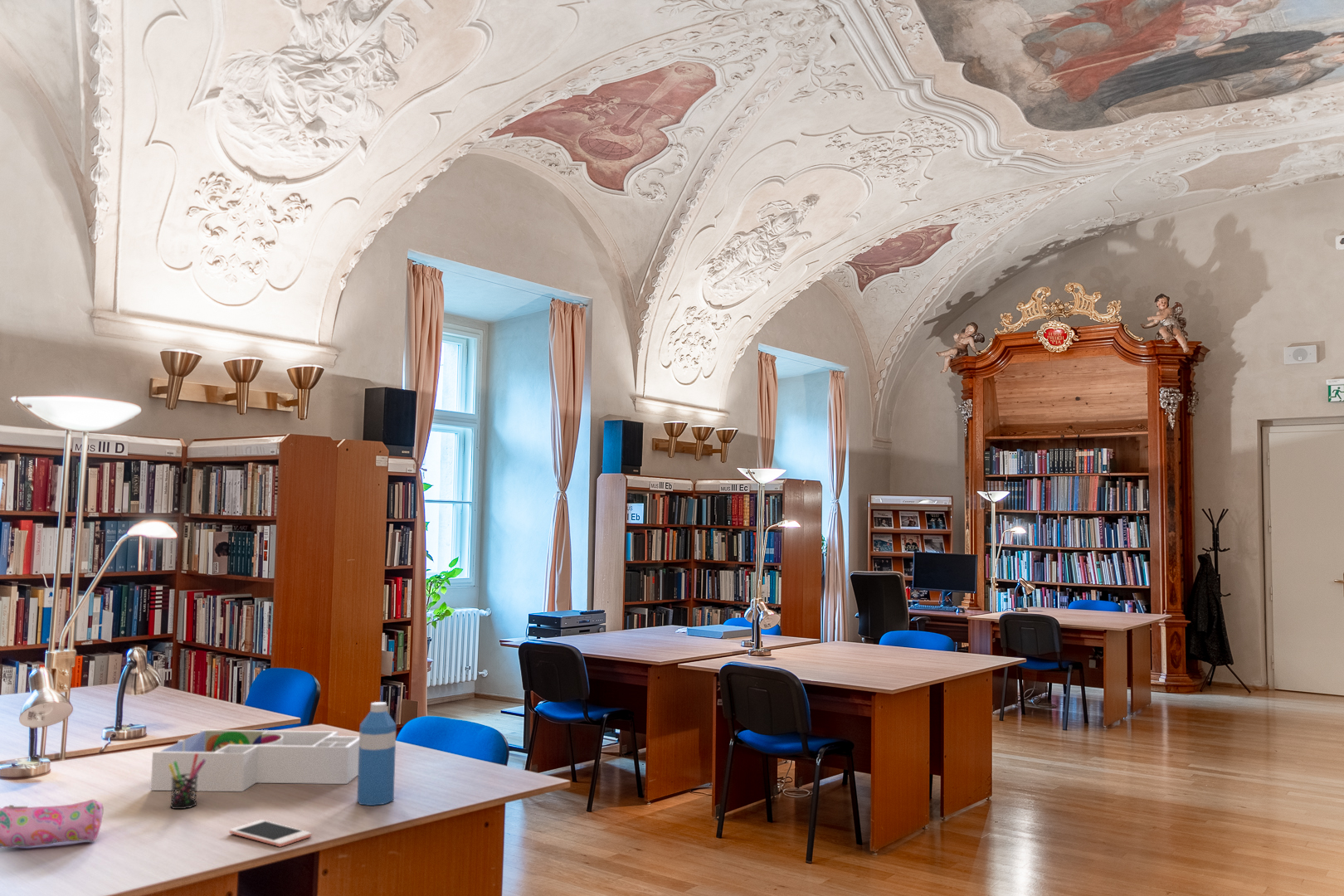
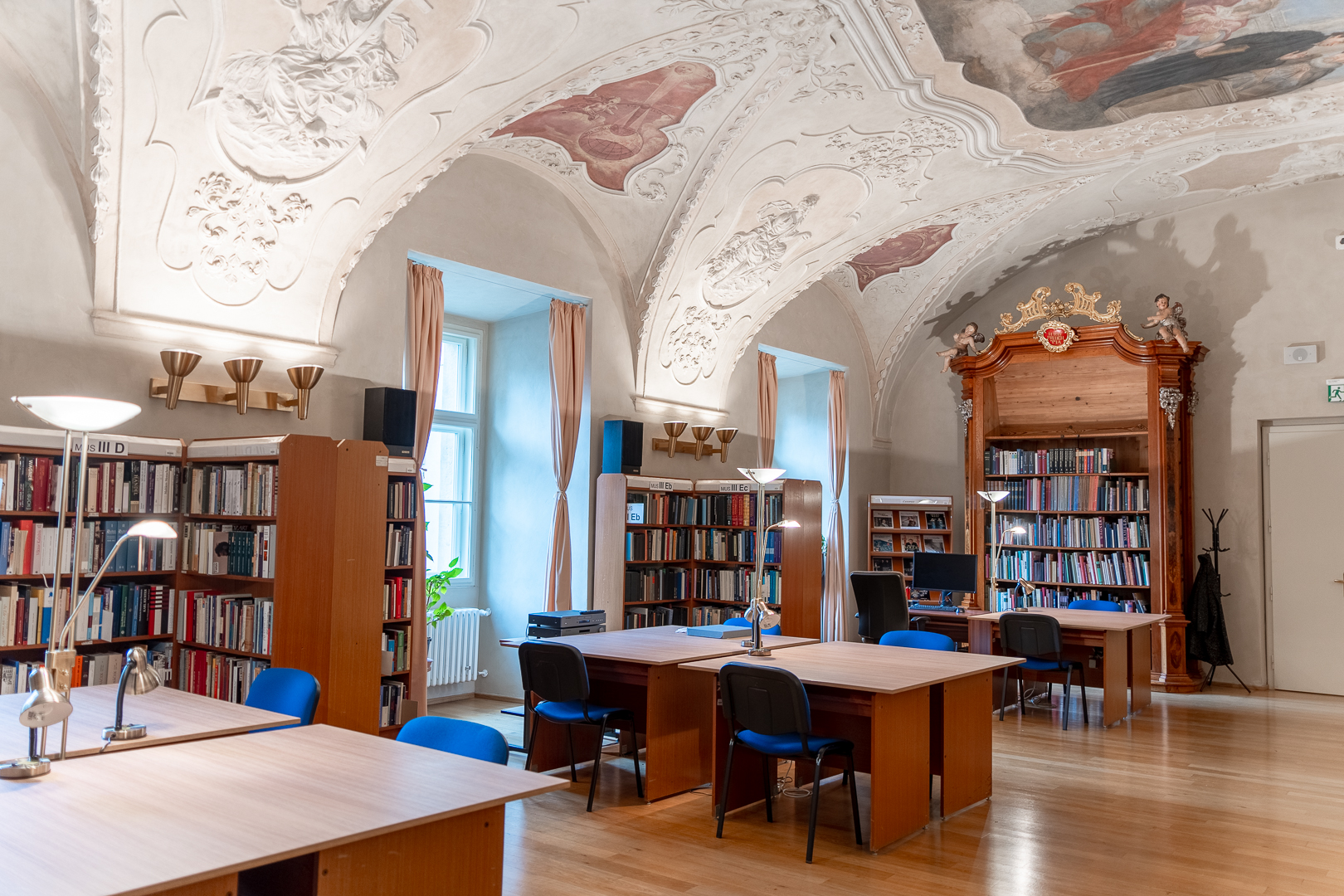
- cell phone [229,819,312,848]
- desk organizer [150,728,359,792]
- pen holder [168,753,206,810]
- pencil case [0,799,105,849]
- water bottle [356,701,397,806]
